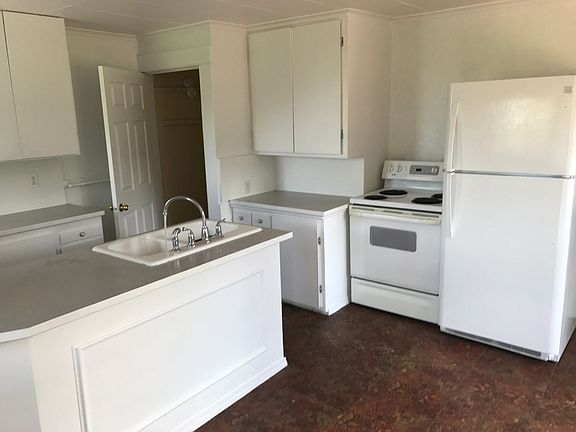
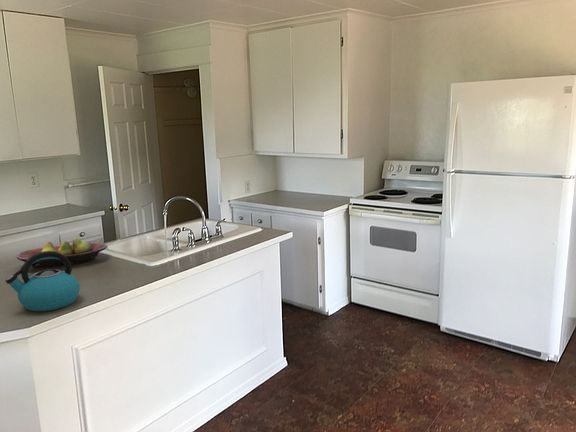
+ kettle [5,251,81,312]
+ fruit bowl [16,238,108,269]
